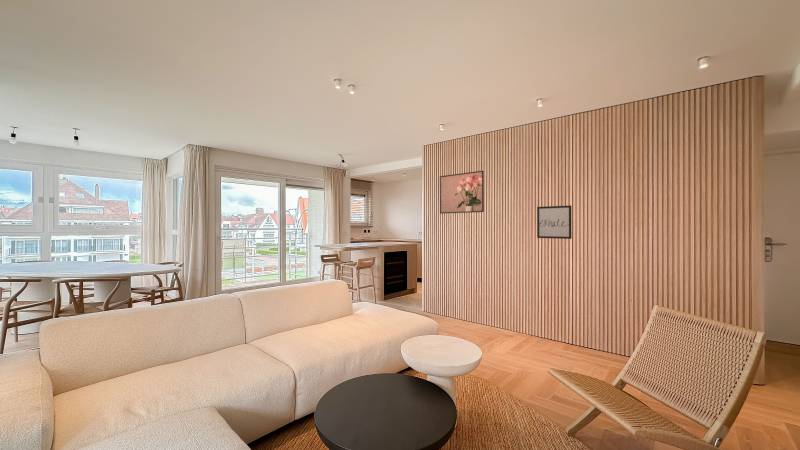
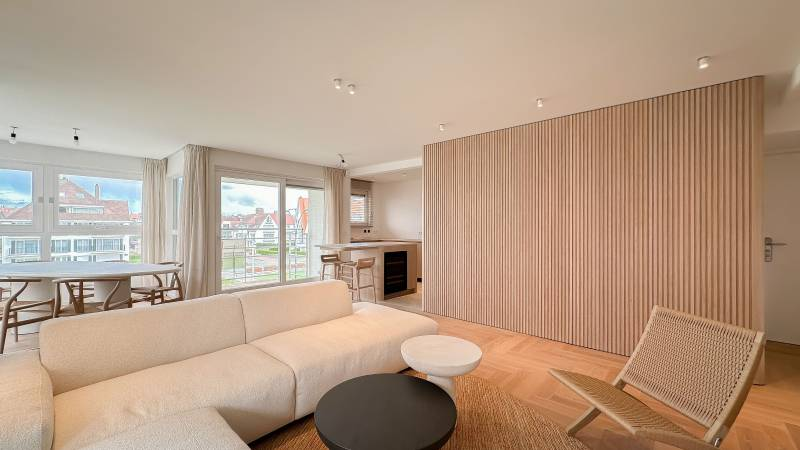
- wall art [536,205,573,240]
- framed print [439,170,485,215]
